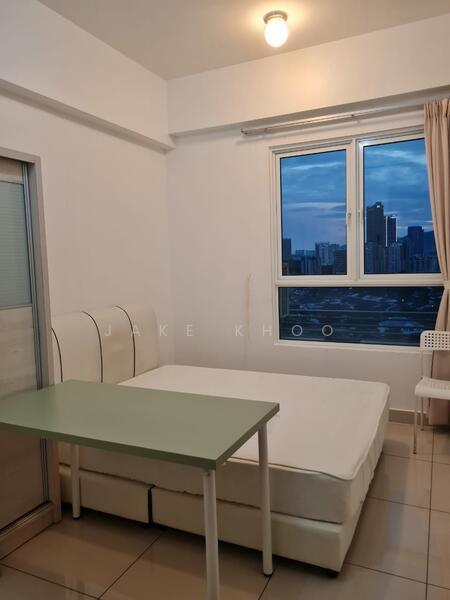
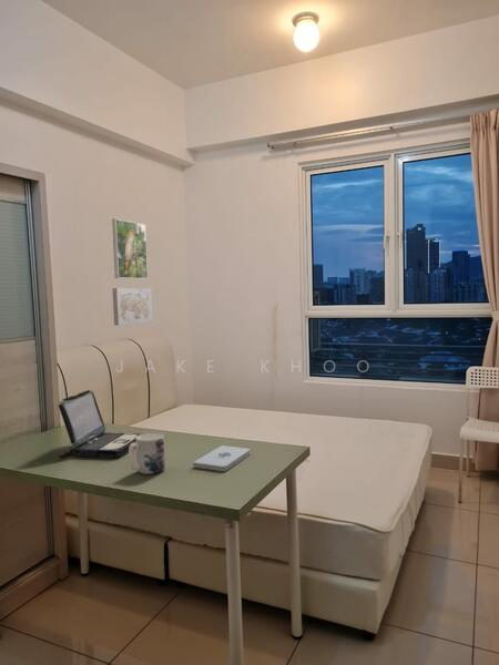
+ mug [128,432,166,475]
+ wall art [111,287,154,327]
+ laptop [57,389,142,459]
+ notepad [192,444,252,472]
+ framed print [111,217,149,280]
